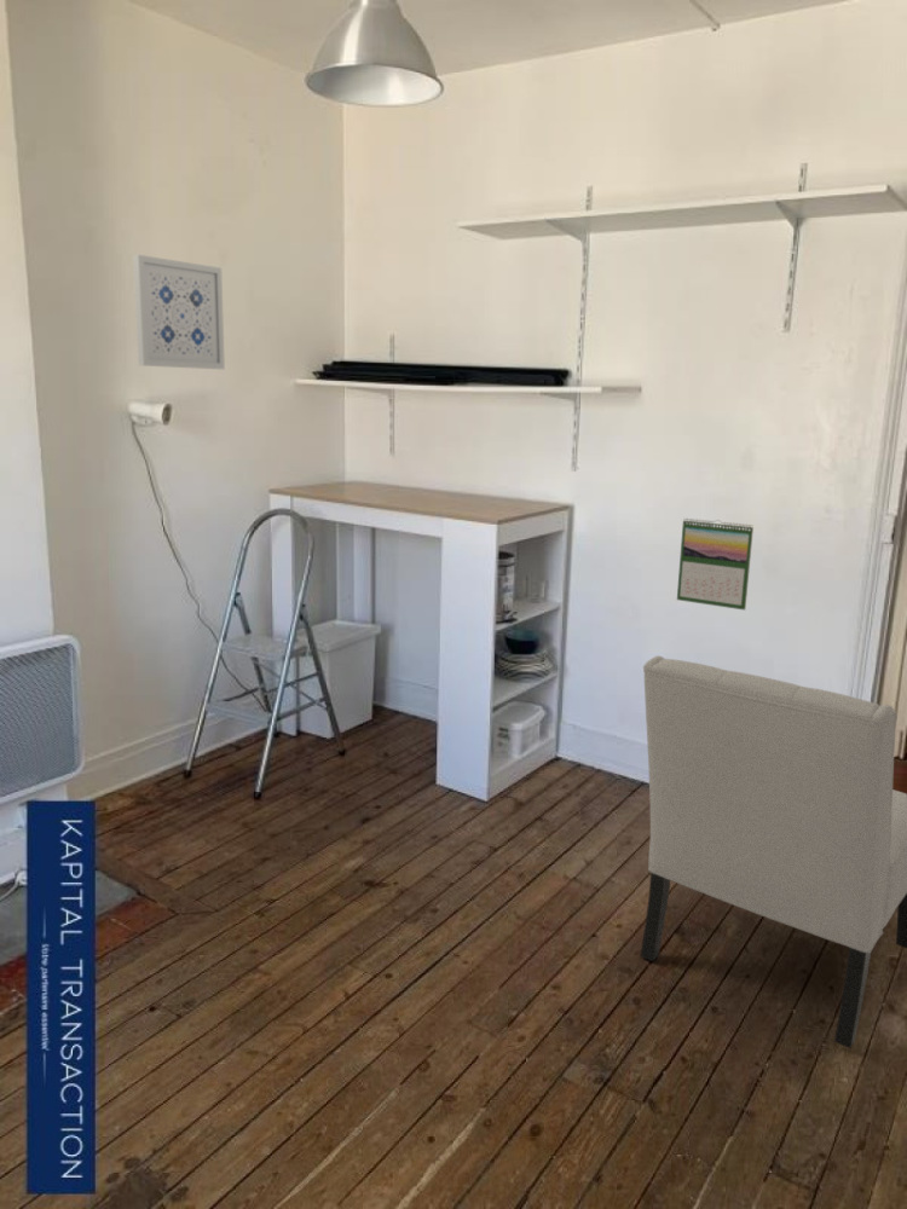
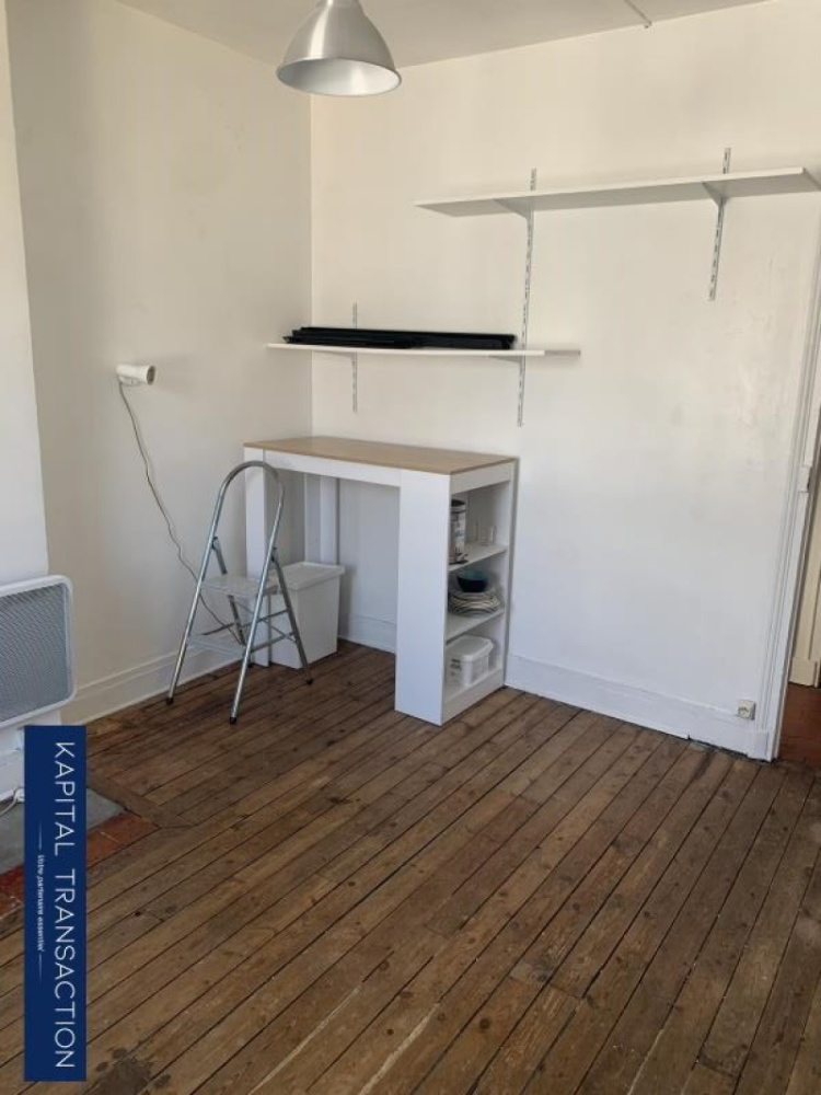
- calendar [676,517,755,612]
- wall art [132,254,226,370]
- chair [640,654,907,1049]
